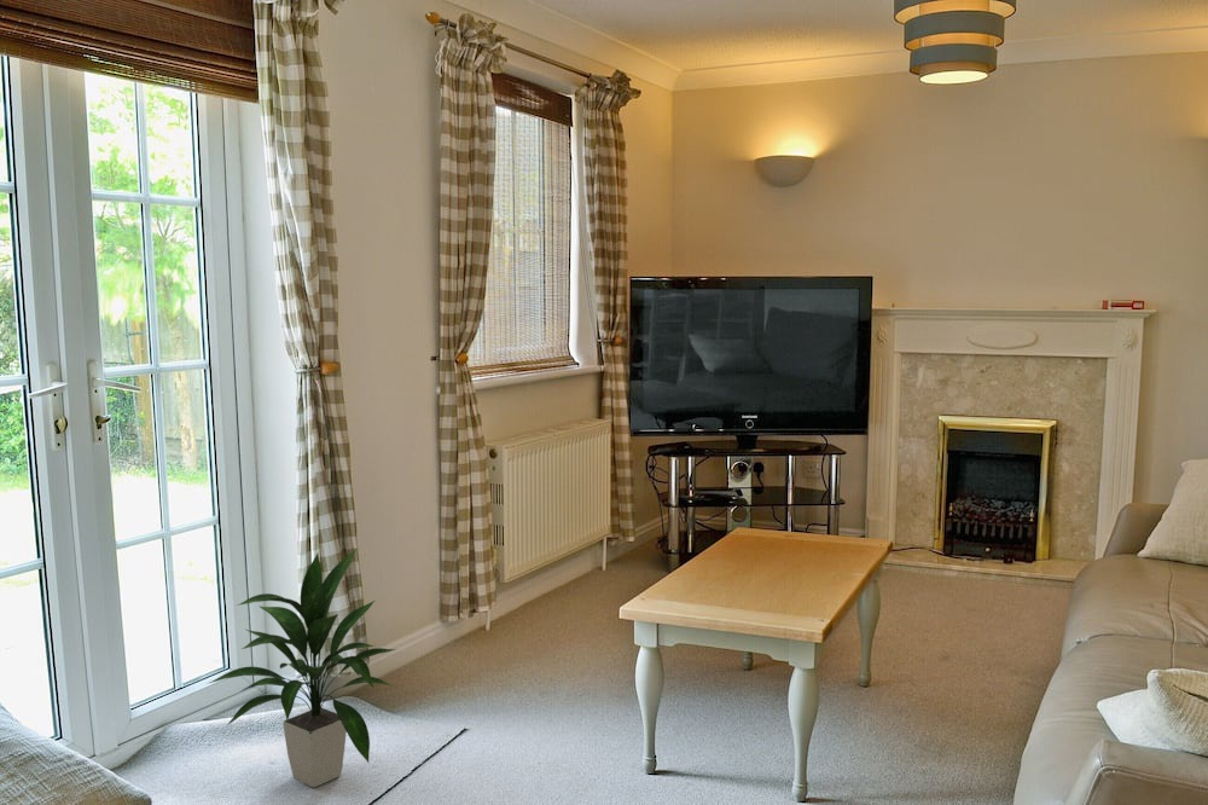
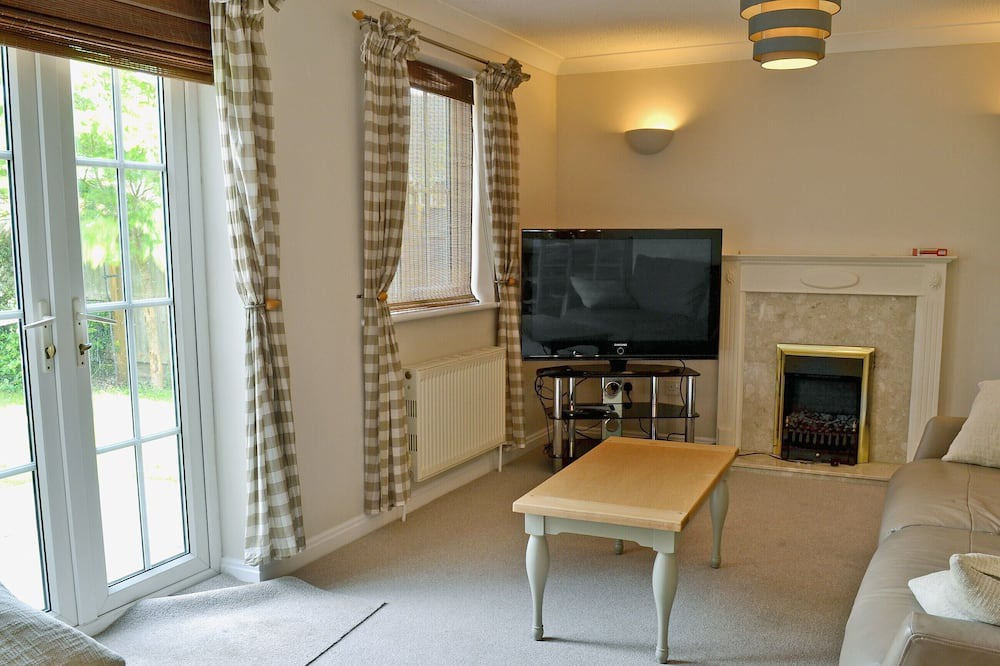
- indoor plant [205,548,397,788]
